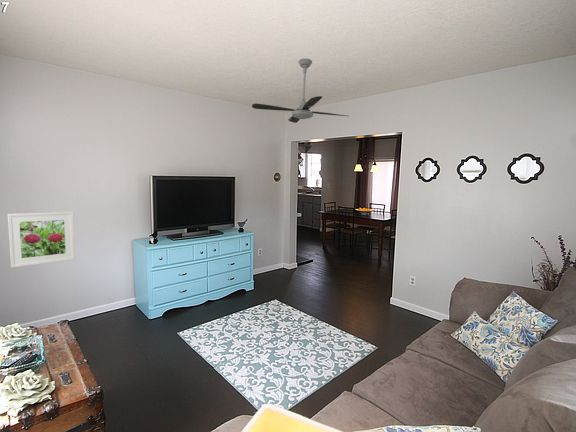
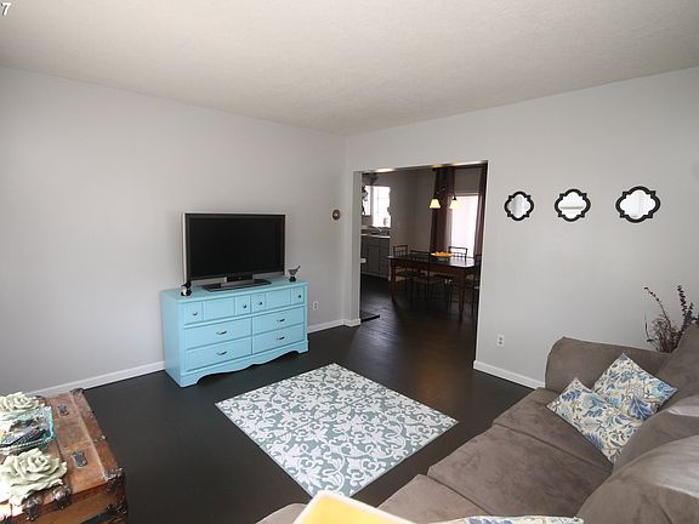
- ceiling fan [251,57,348,124]
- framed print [7,211,76,269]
